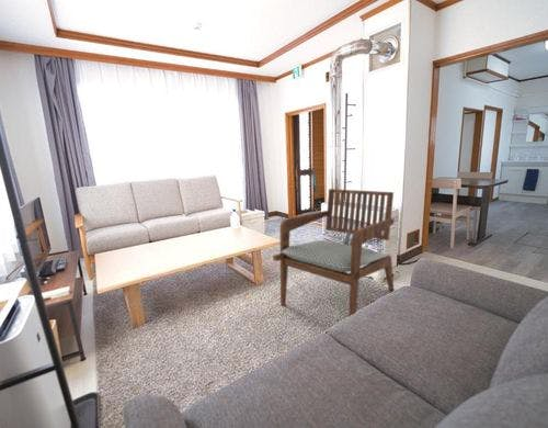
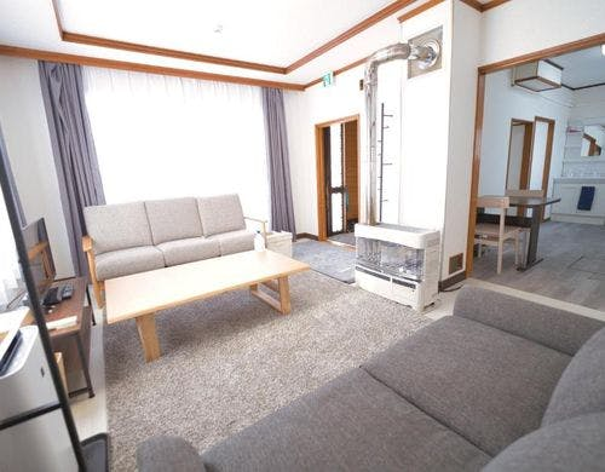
- armchair [272,188,396,318]
